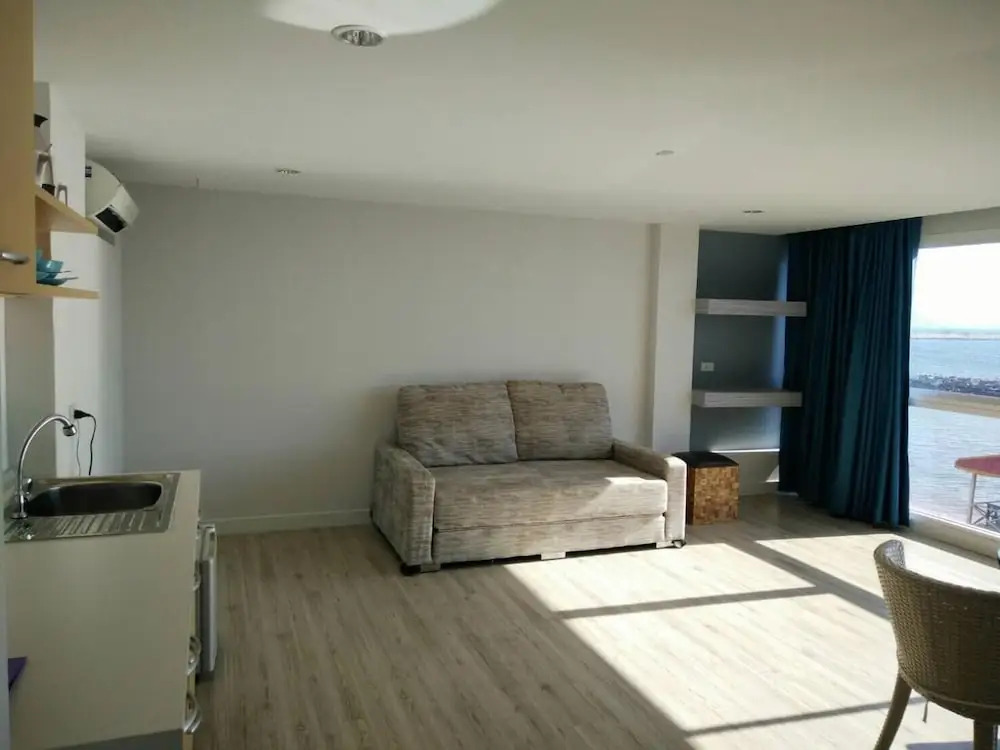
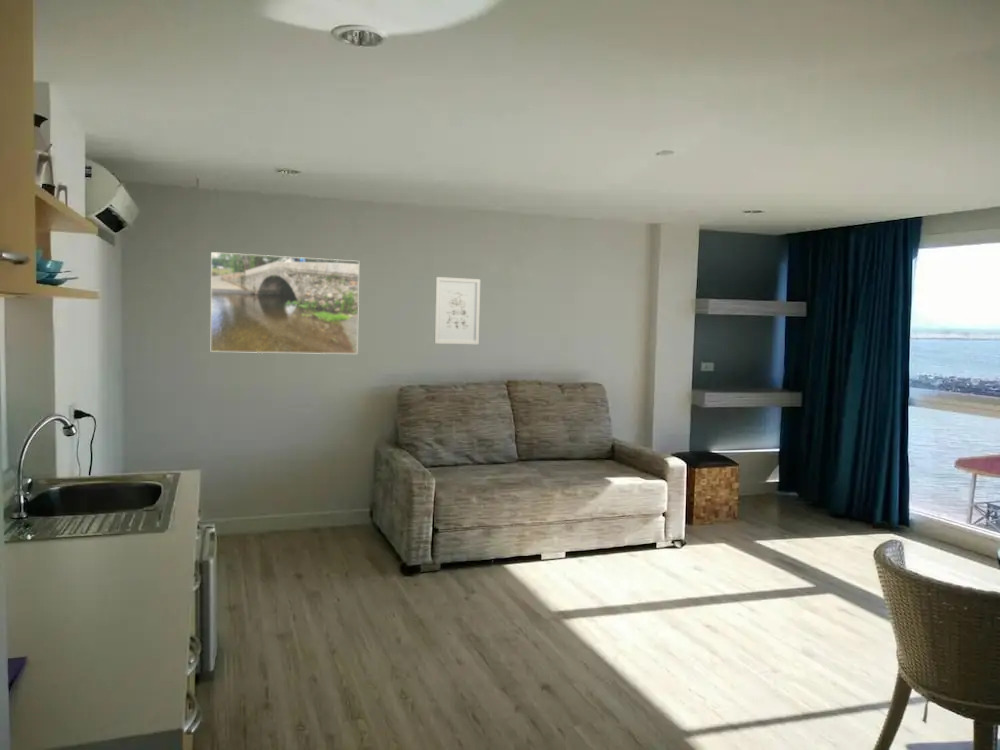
+ wall art [434,276,481,345]
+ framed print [210,251,360,355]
